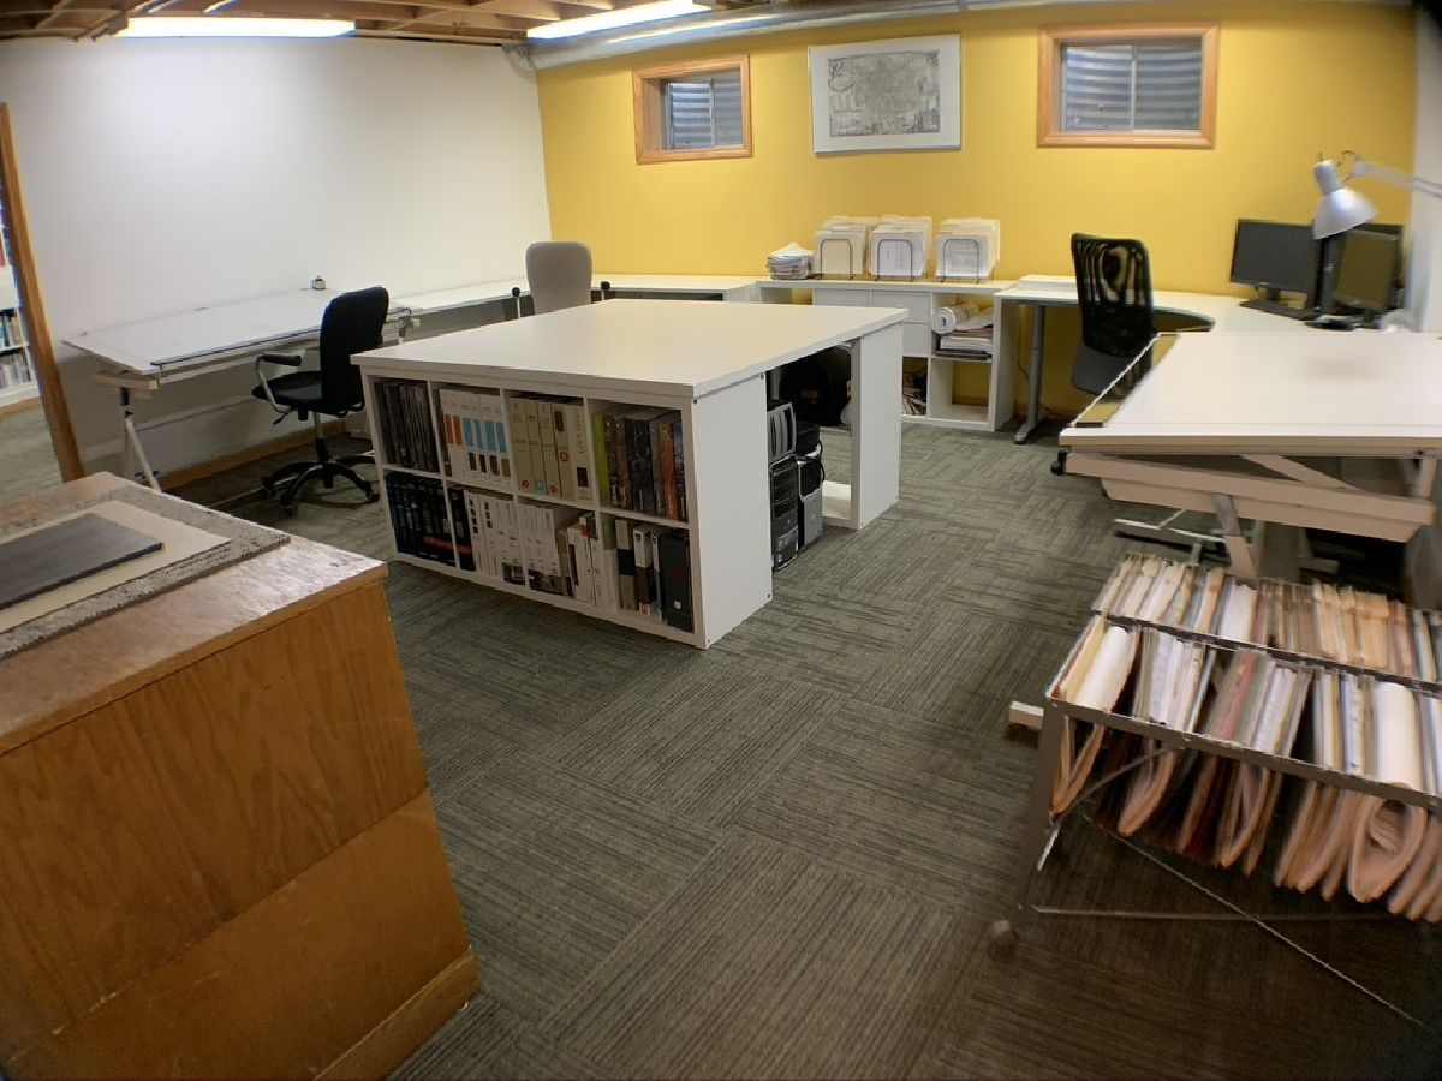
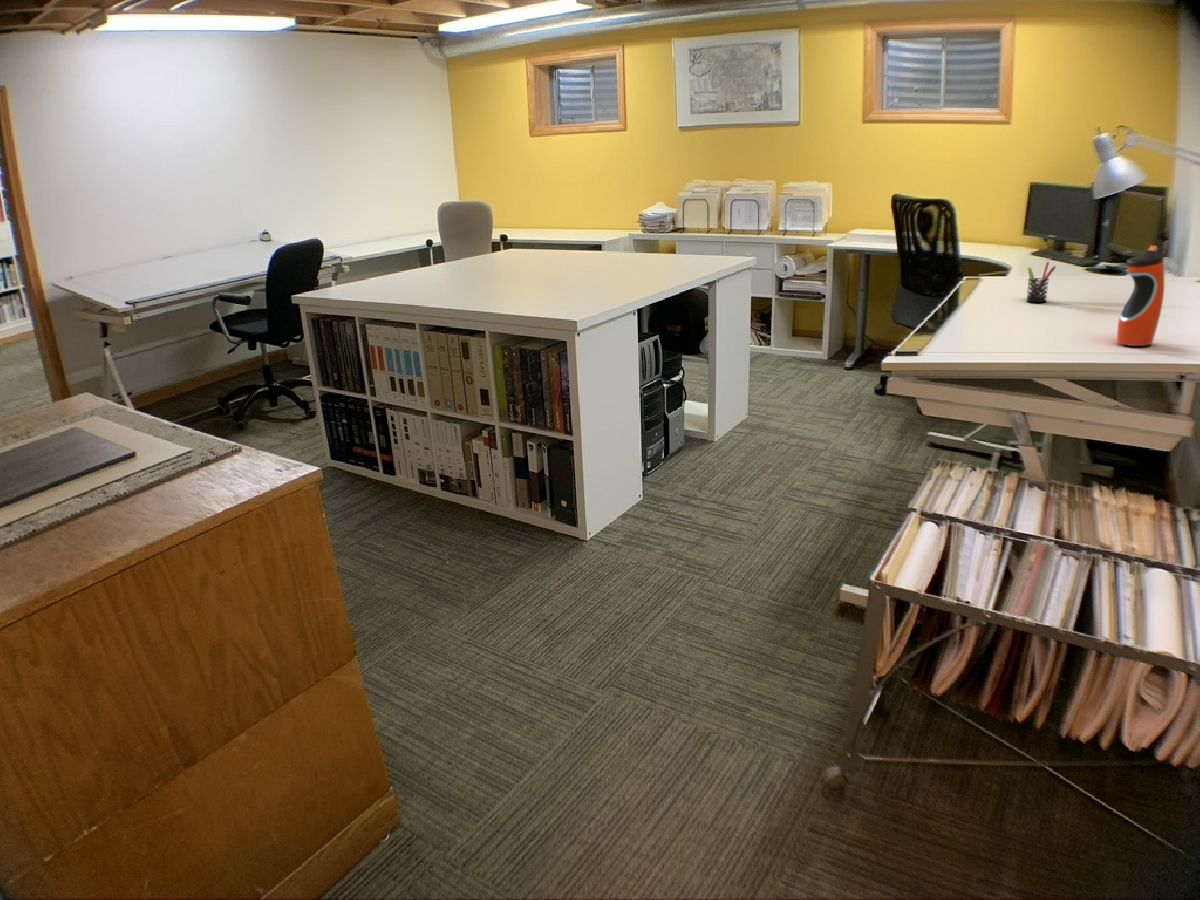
+ pen holder [1025,261,1057,303]
+ water bottle [1116,245,1165,347]
